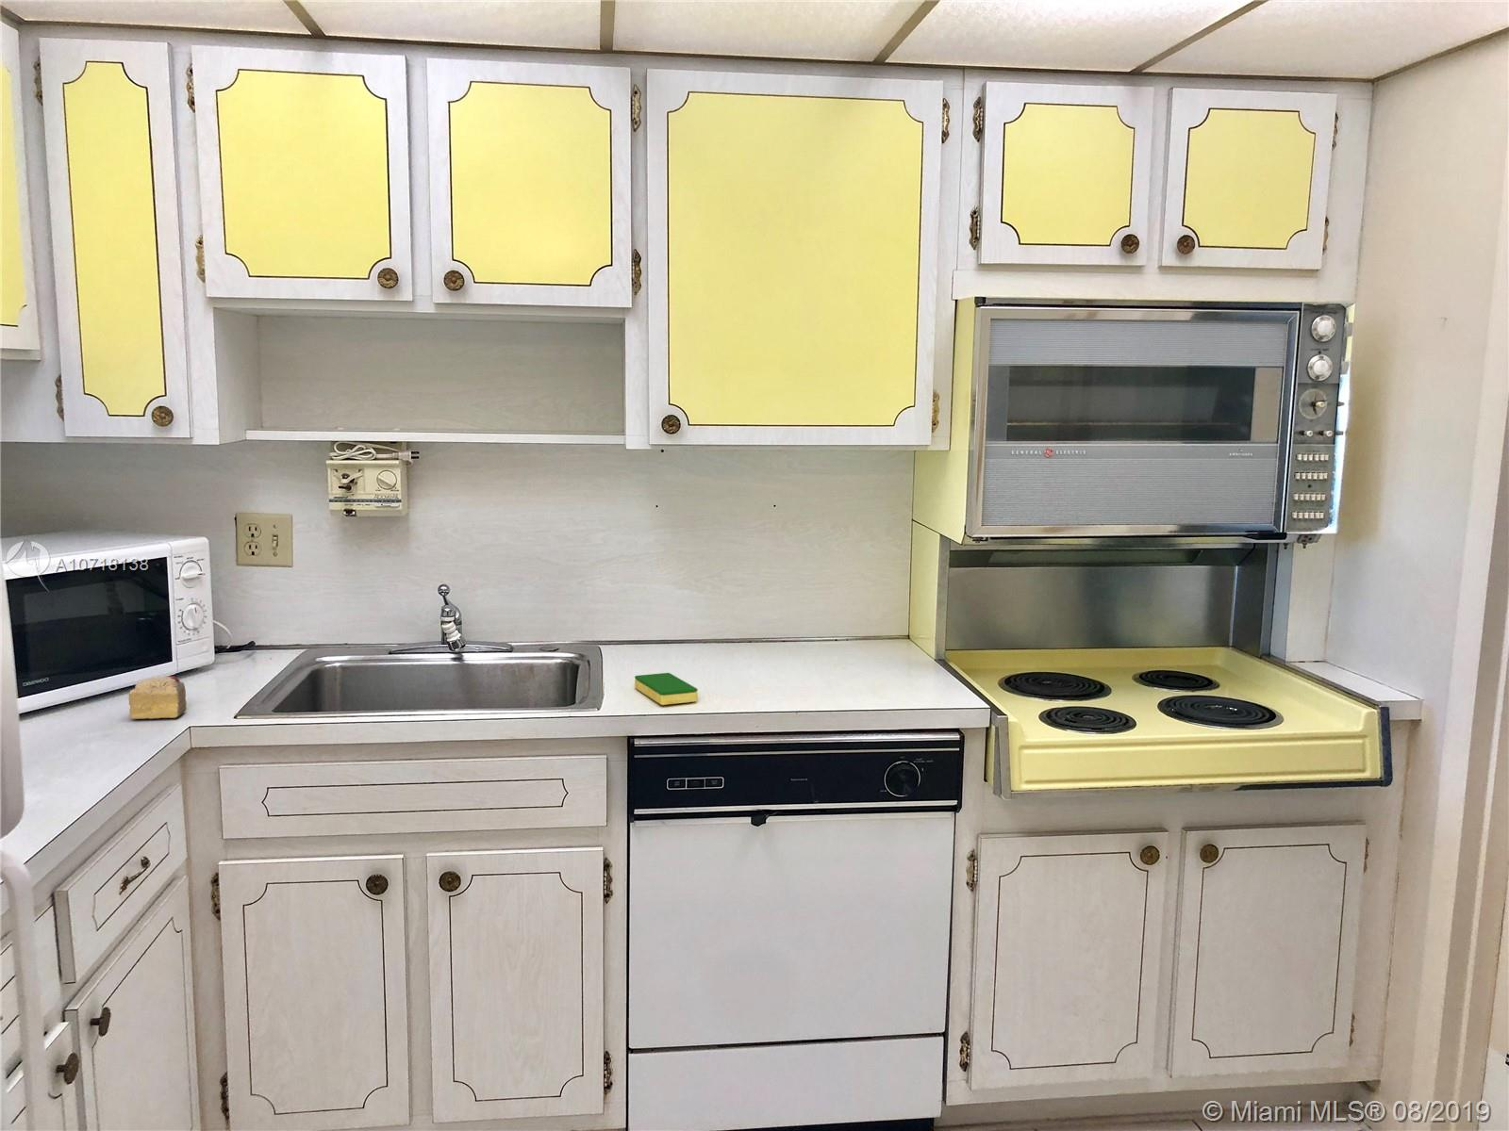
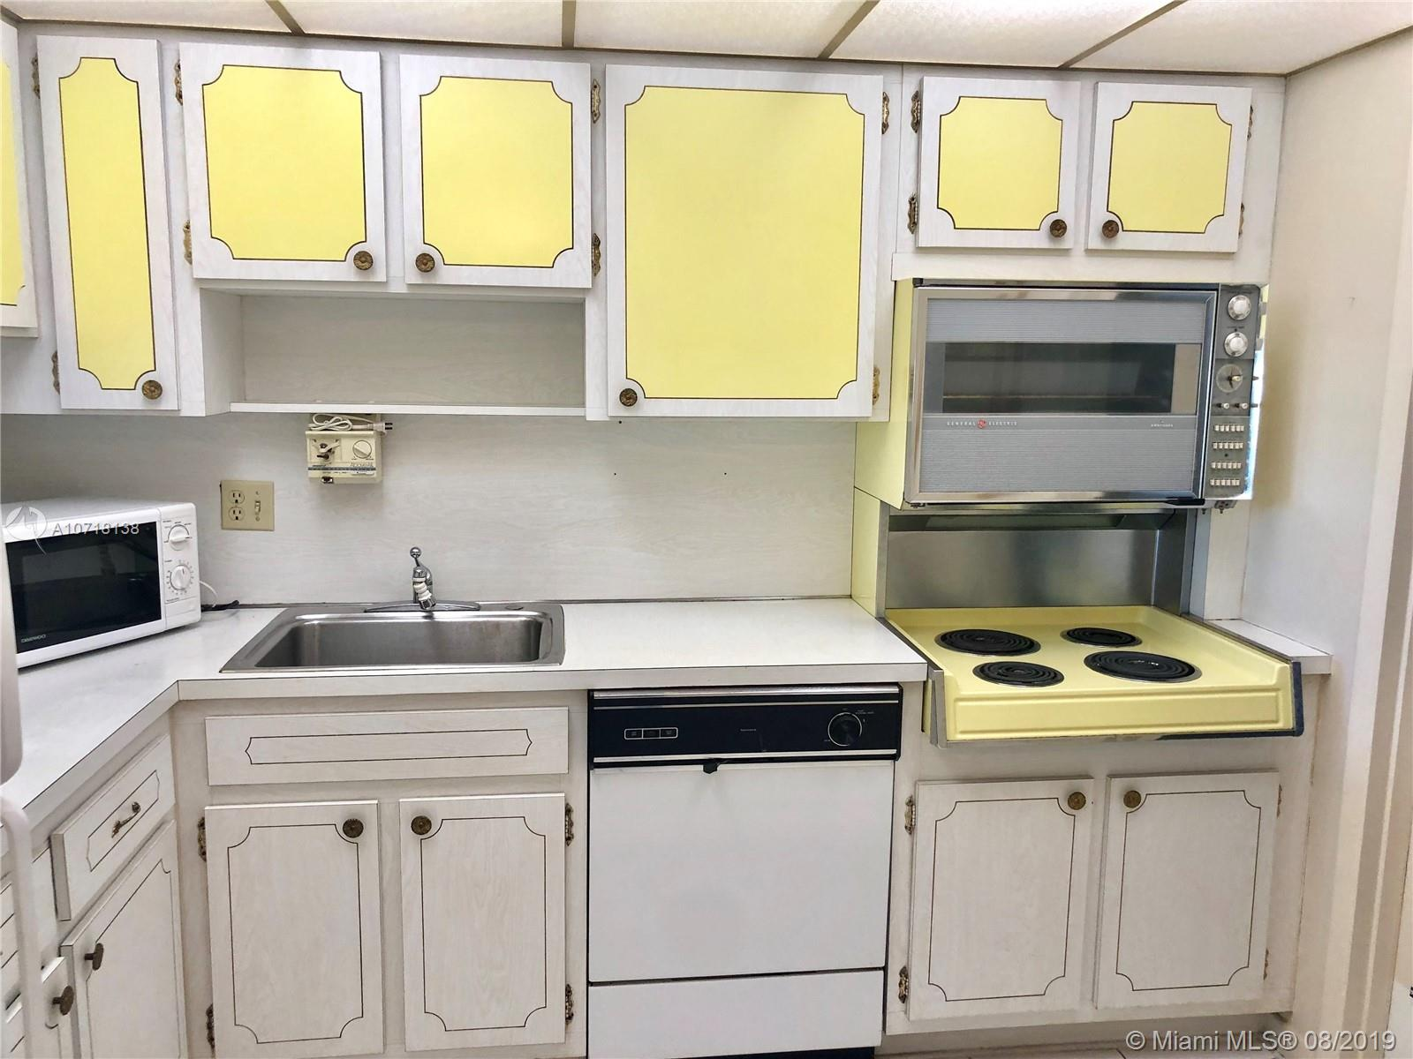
- dish sponge [633,672,699,706]
- cake slice [127,675,188,720]
